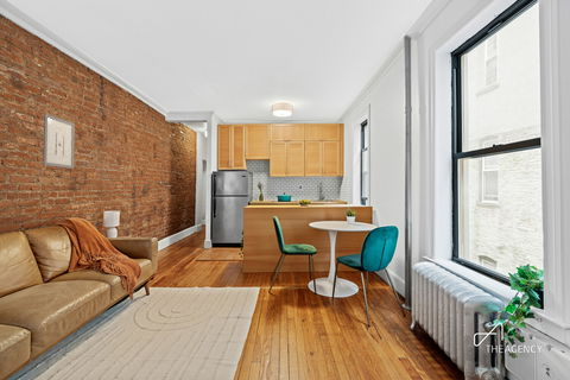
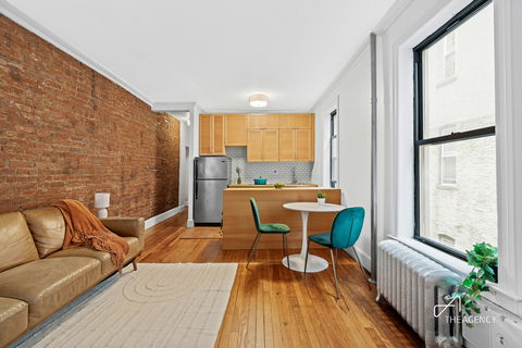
- wall art [42,113,76,170]
